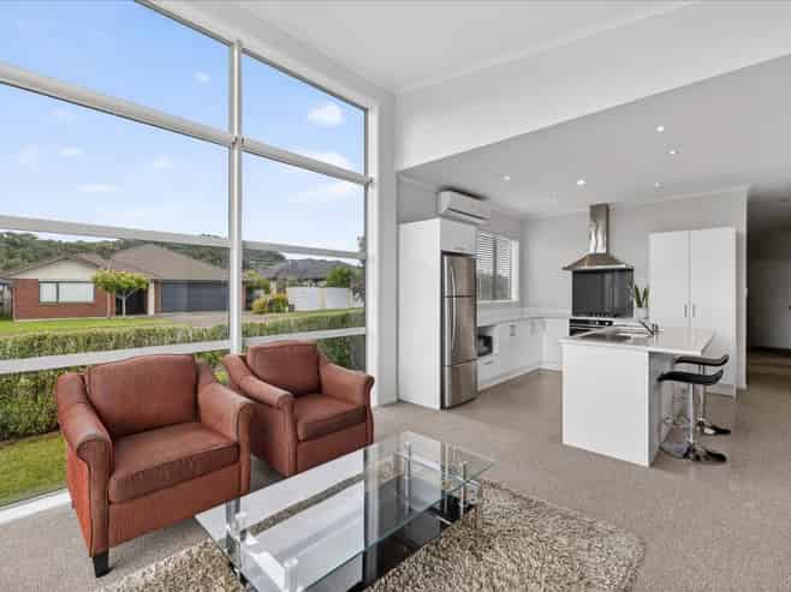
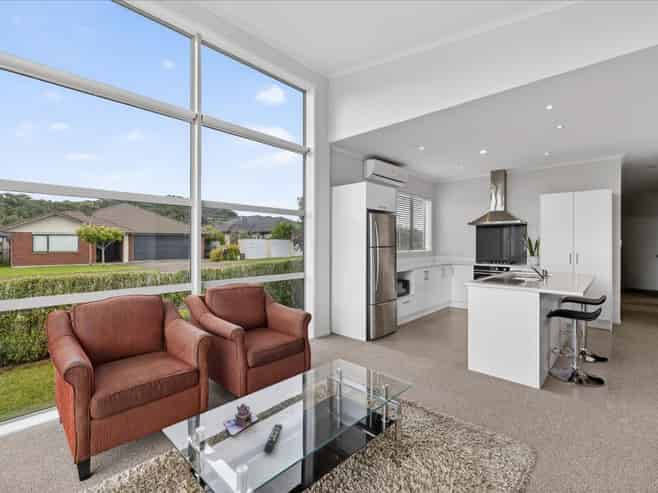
+ teapot [223,403,259,437]
+ remote control [263,423,283,454]
